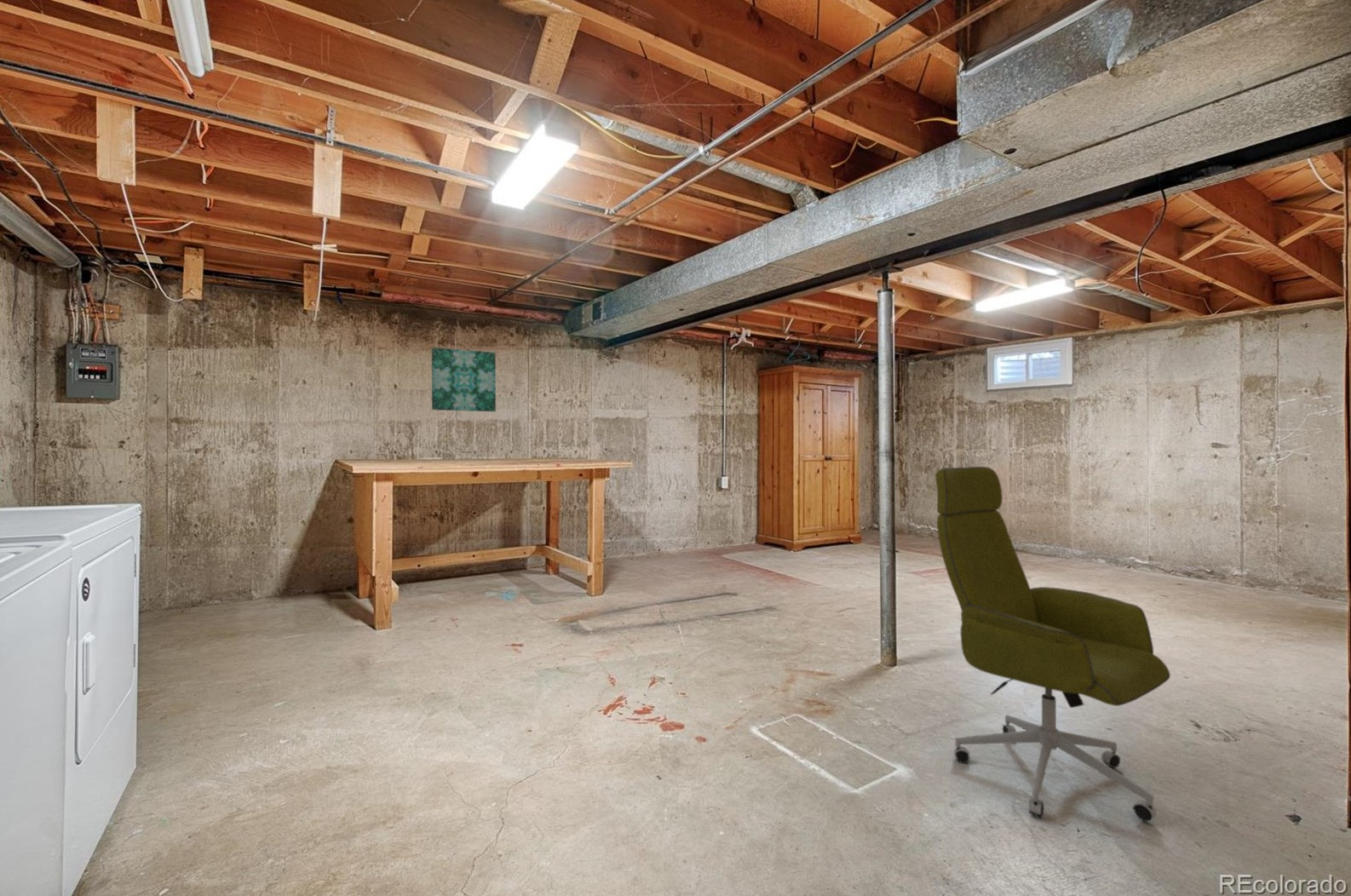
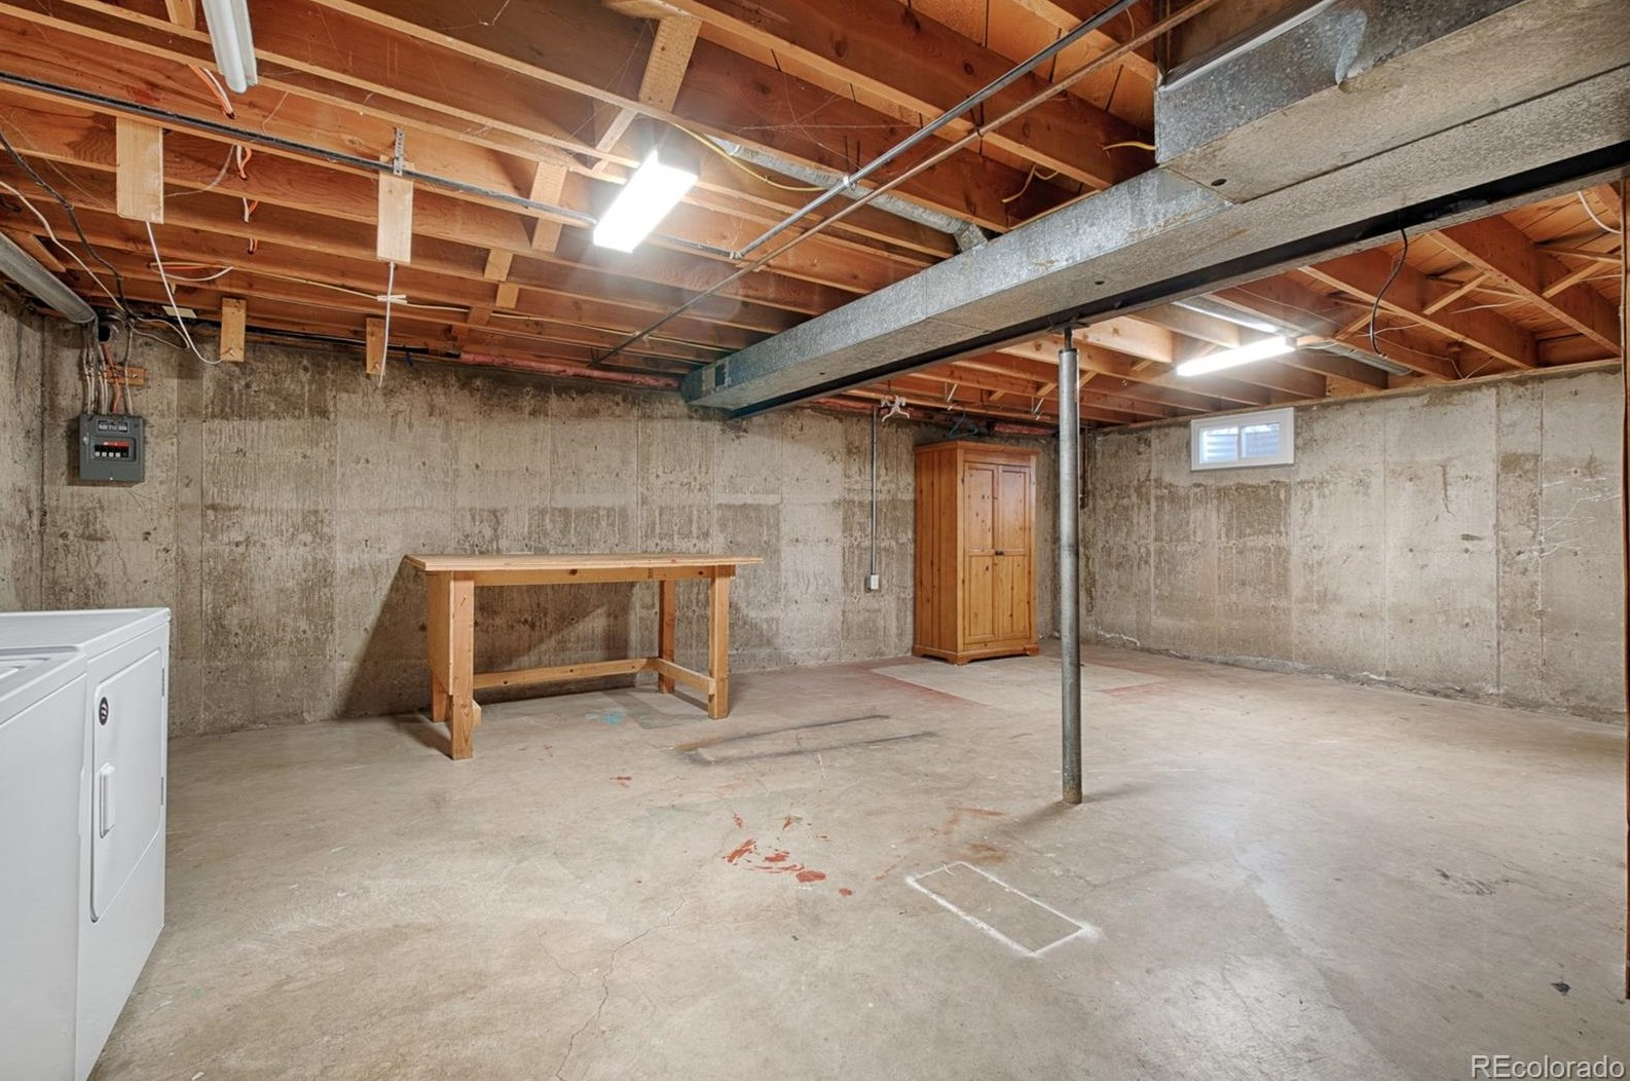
- wall art [431,347,497,412]
- office chair [934,466,1171,822]
